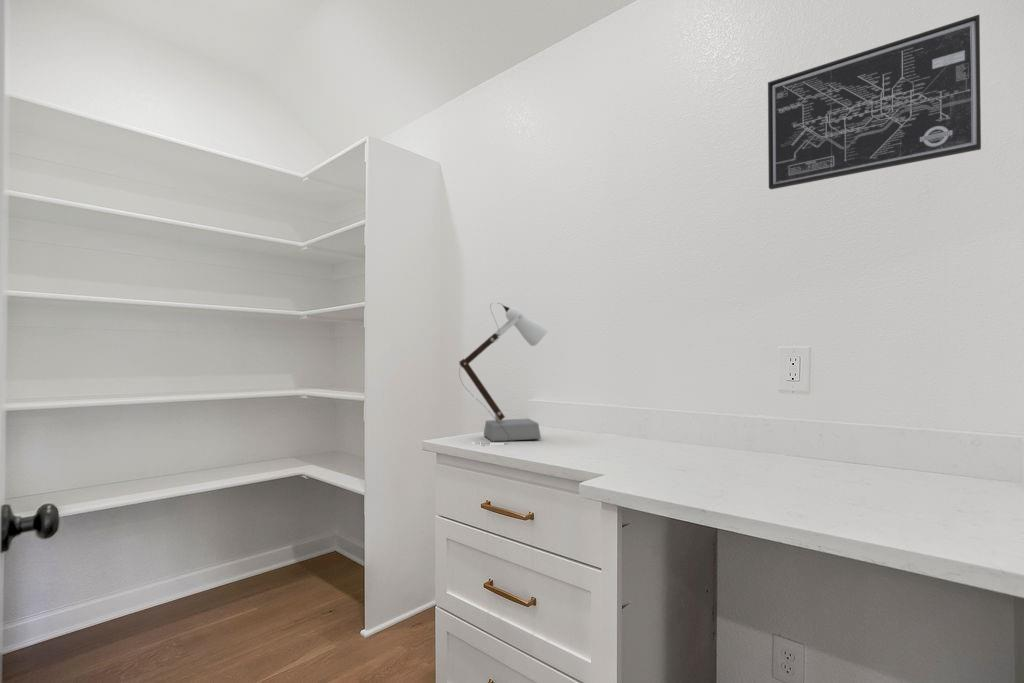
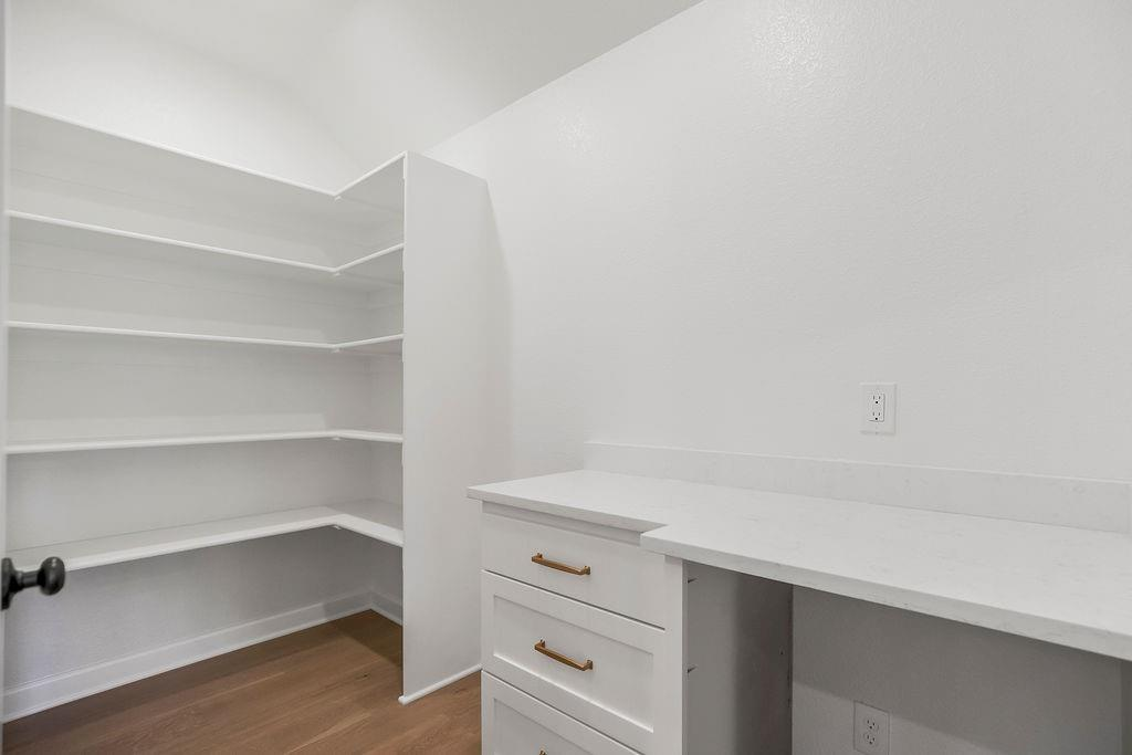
- desk lamp [458,302,549,446]
- wall art [767,14,982,190]
